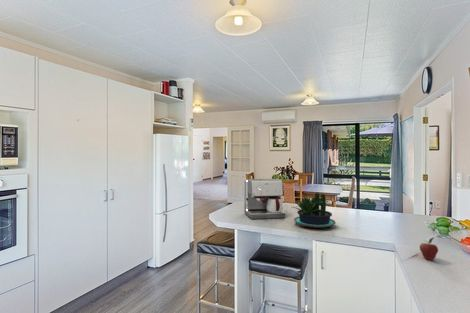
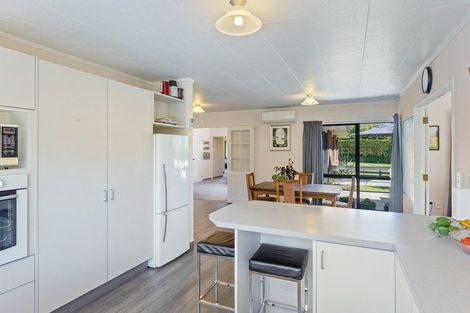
- fruit [419,236,439,261]
- potted plant [292,192,337,229]
- coffee maker [243,178,286,220]
